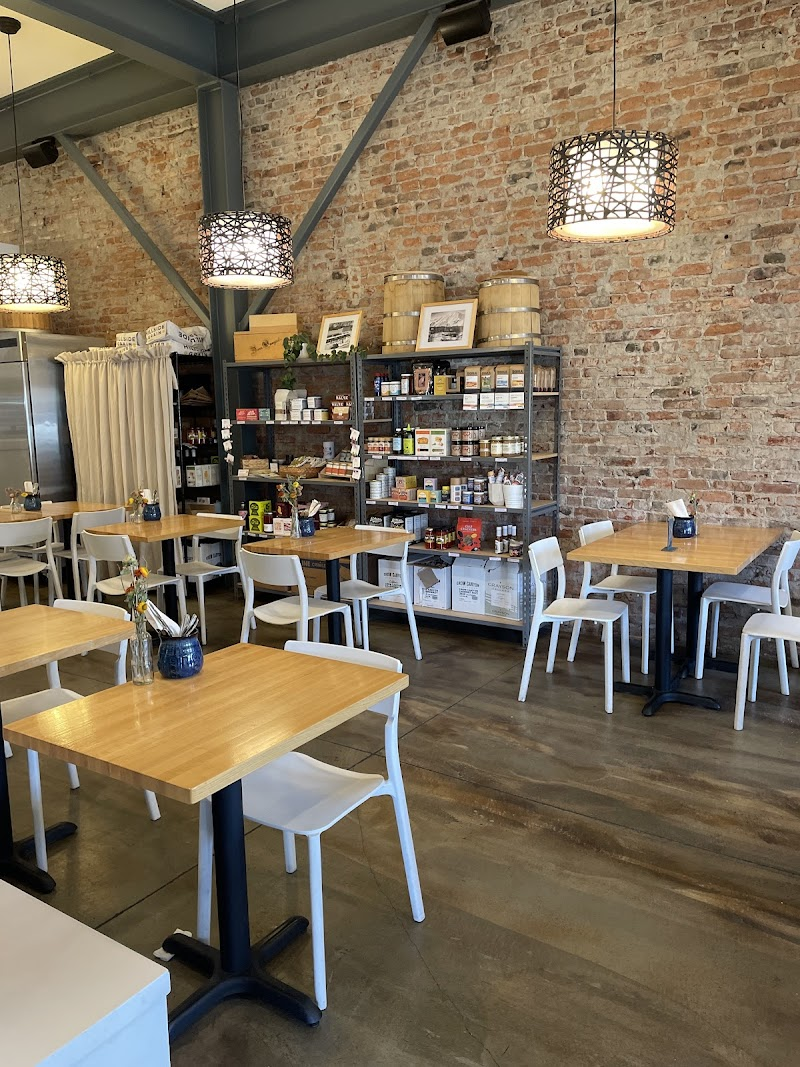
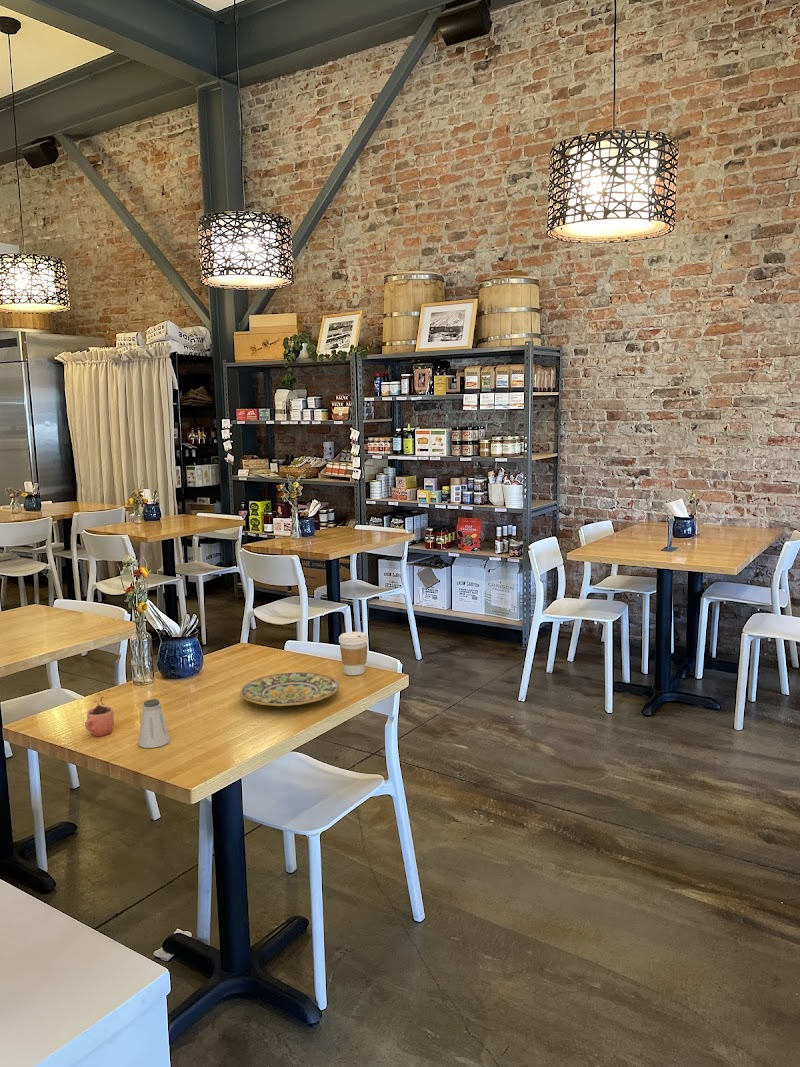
+ cocoa [84,687,115,737]
+ plate [239,671,340,707]
+ saltshaker [138,698,171,749]
+ coffee cup [338,631,369,676]
